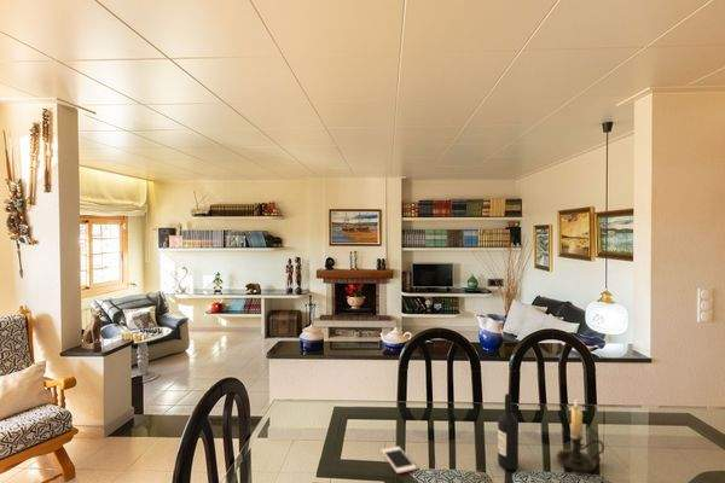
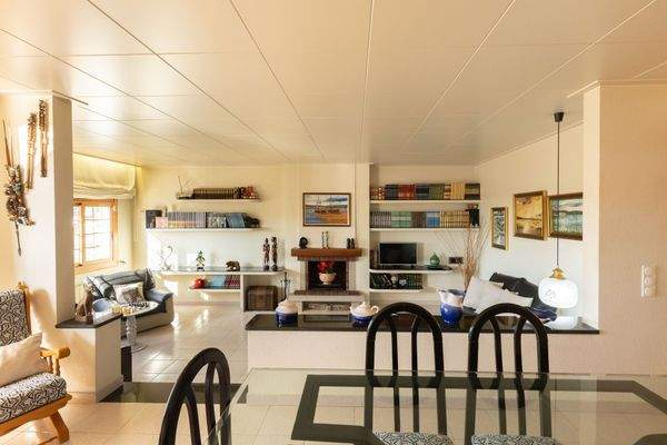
- wine bottle [497,392,520,471]
- cell phone [381,446,418,475]
- candle holder [556,397,605,473]
